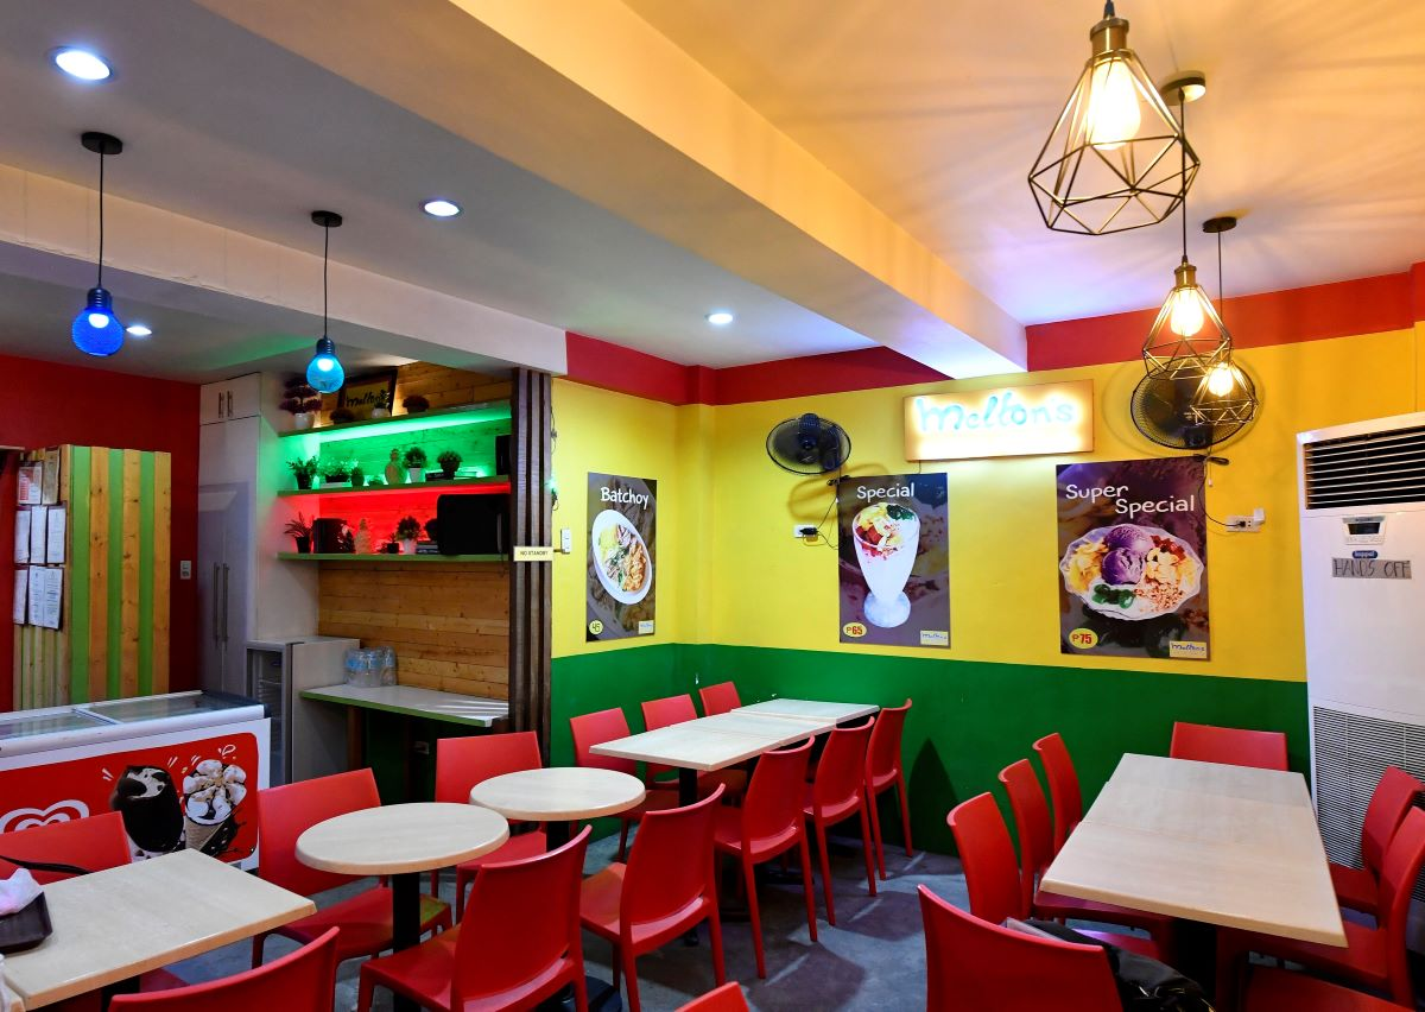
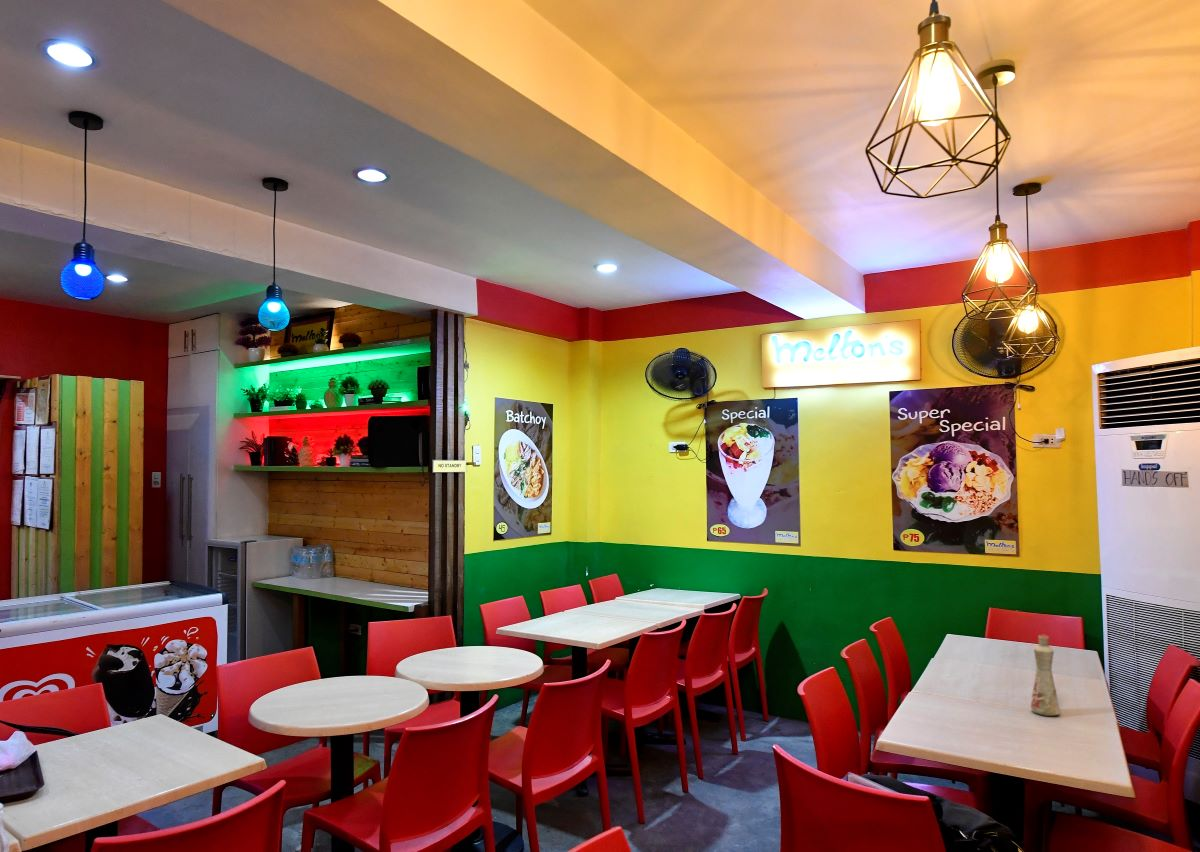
+ bottle [1030,633,1061,717]
